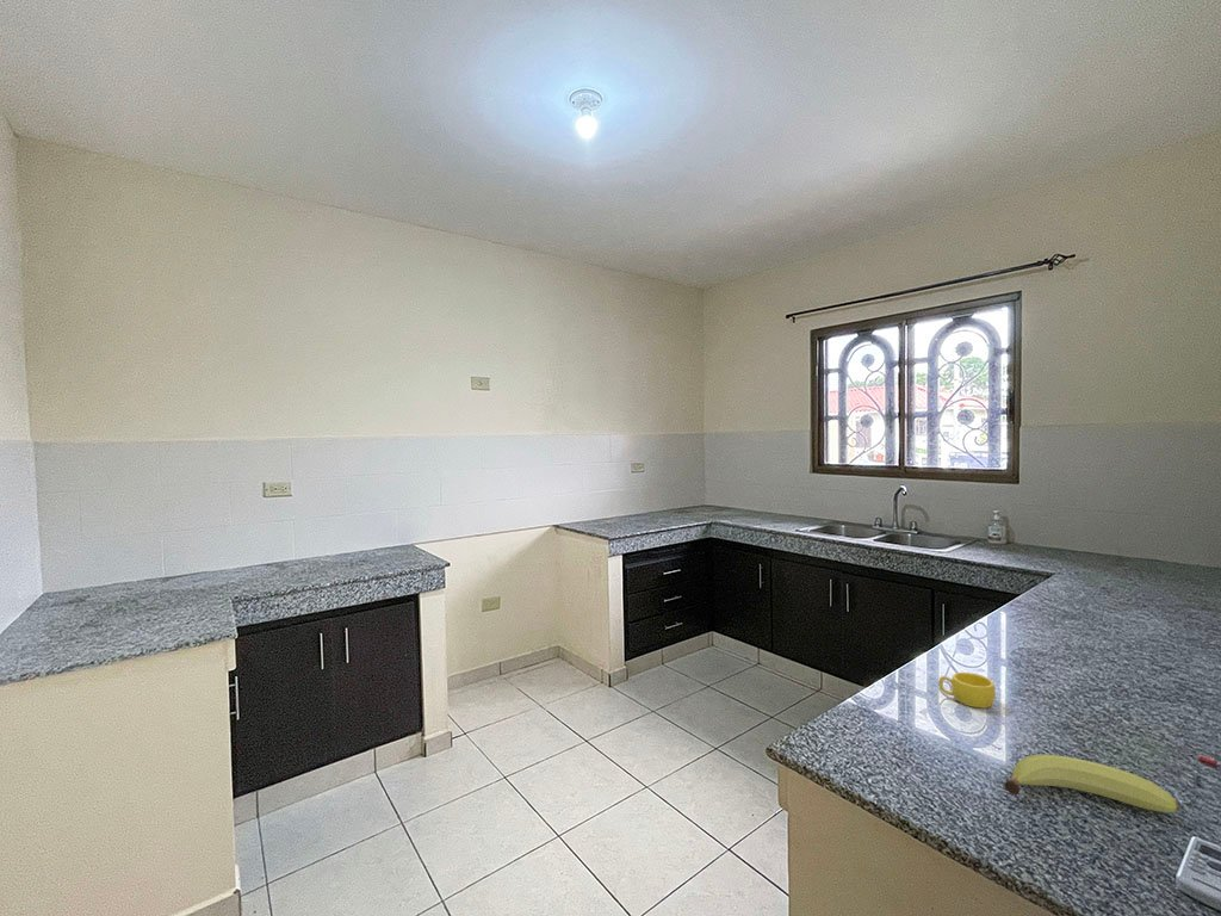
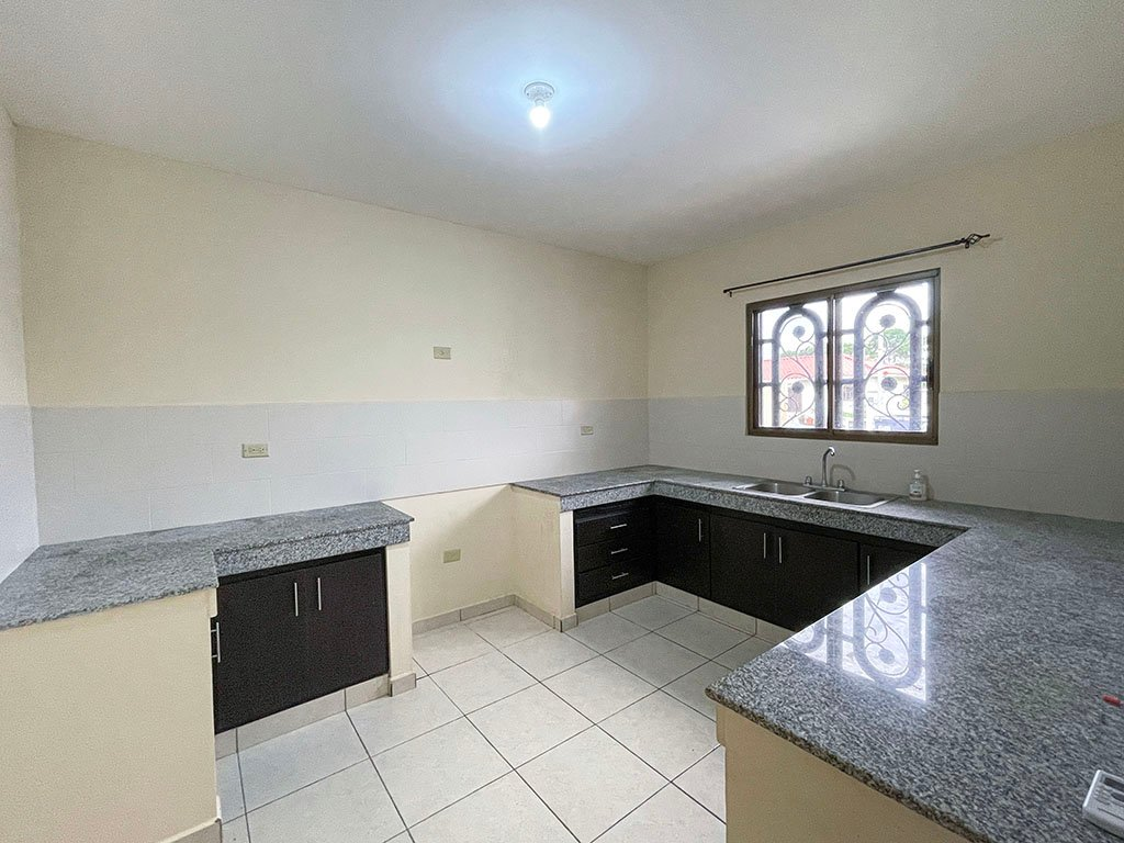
- fruit [1004,754,1180,813]
- cup [937,671,997,710]
